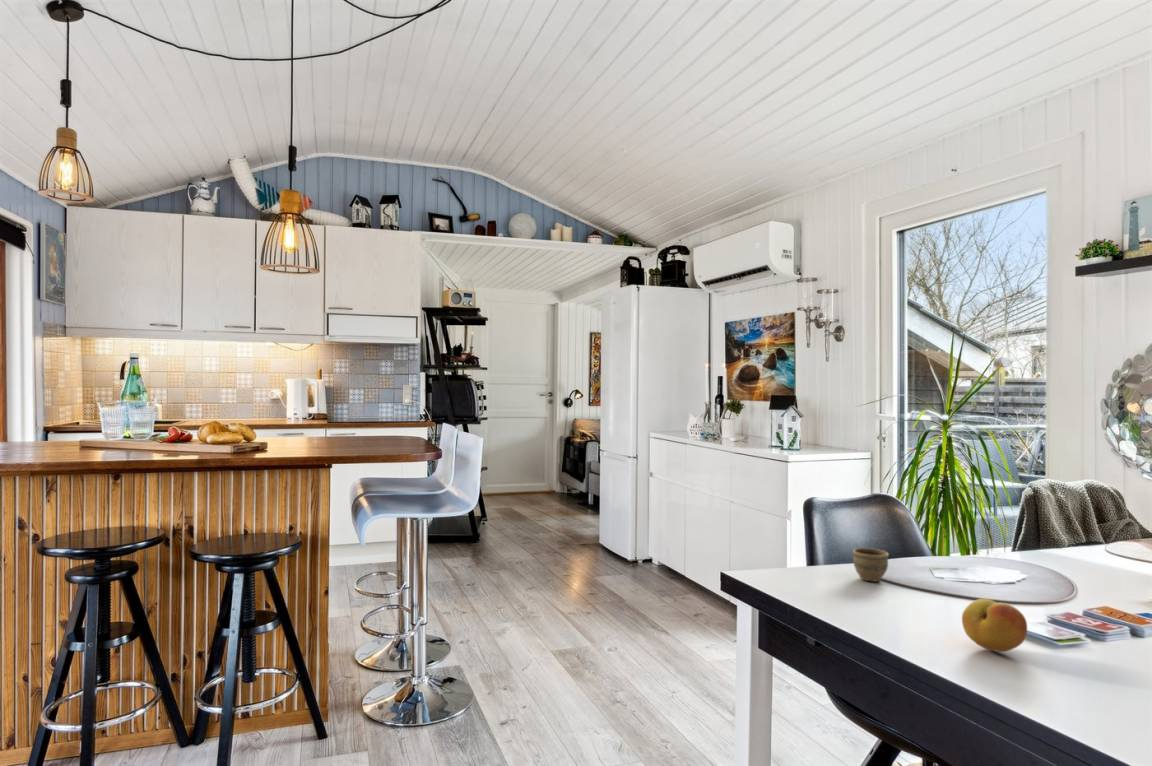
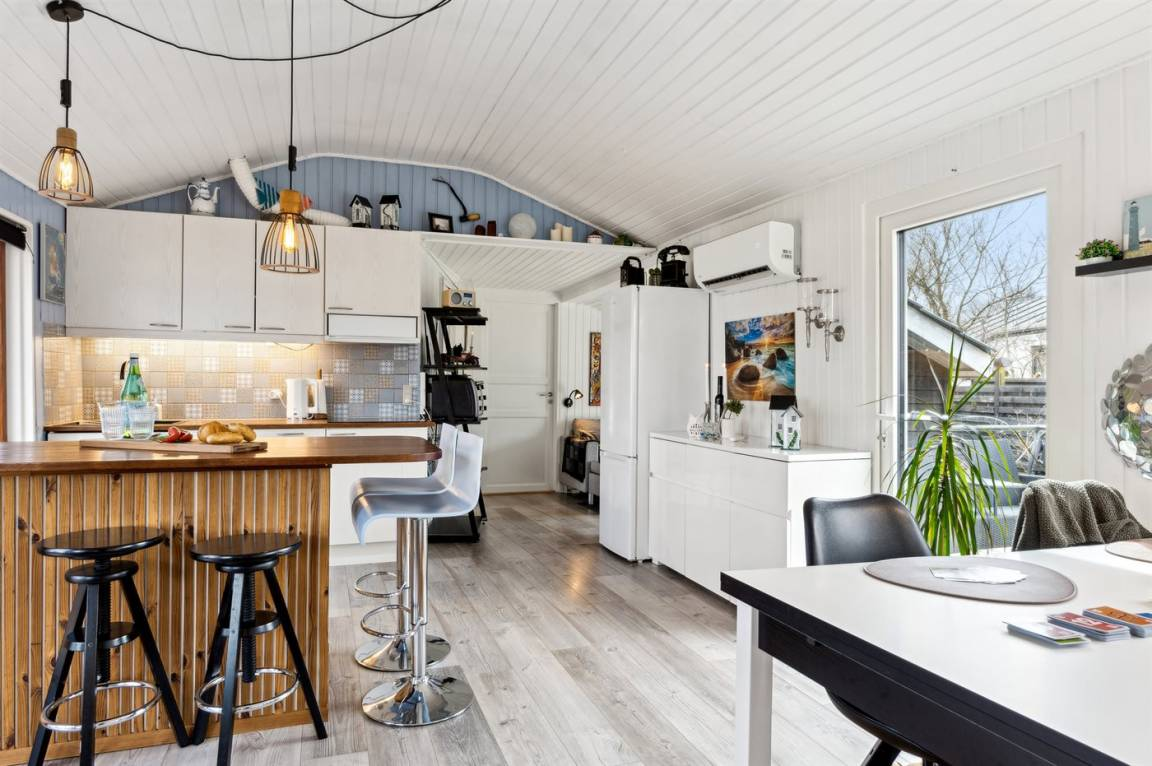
- fruit [961,598,1028,653]
- cup [852,547,890,583]
